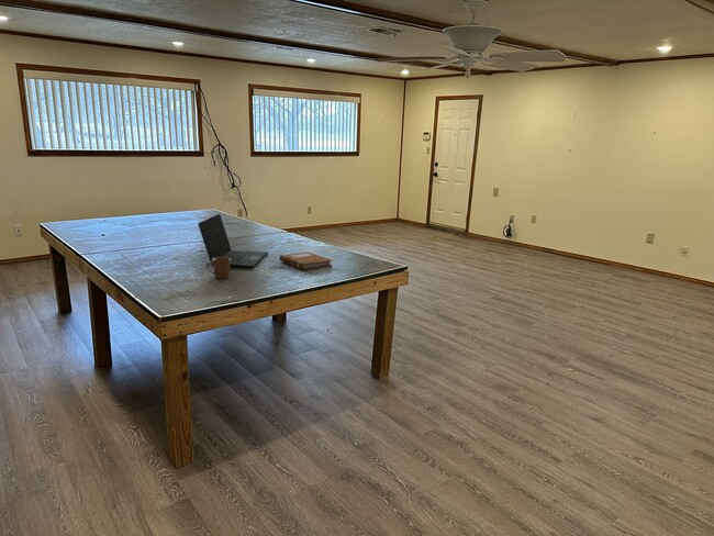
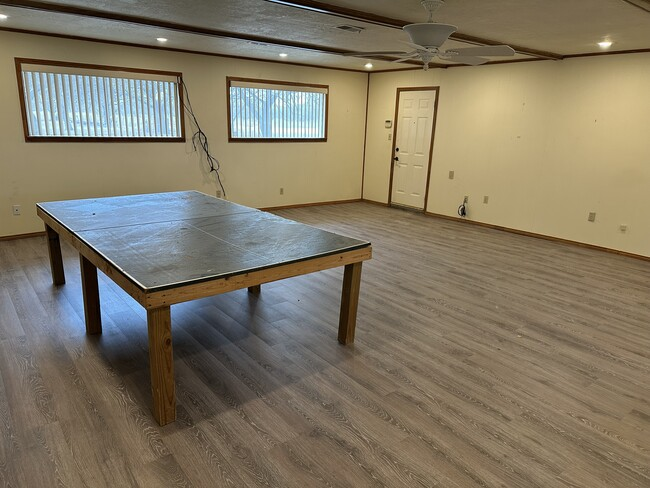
- mug [205,257,231,279]
- notebook [278,252,333,271]
- laptop [197,213,269,269]
